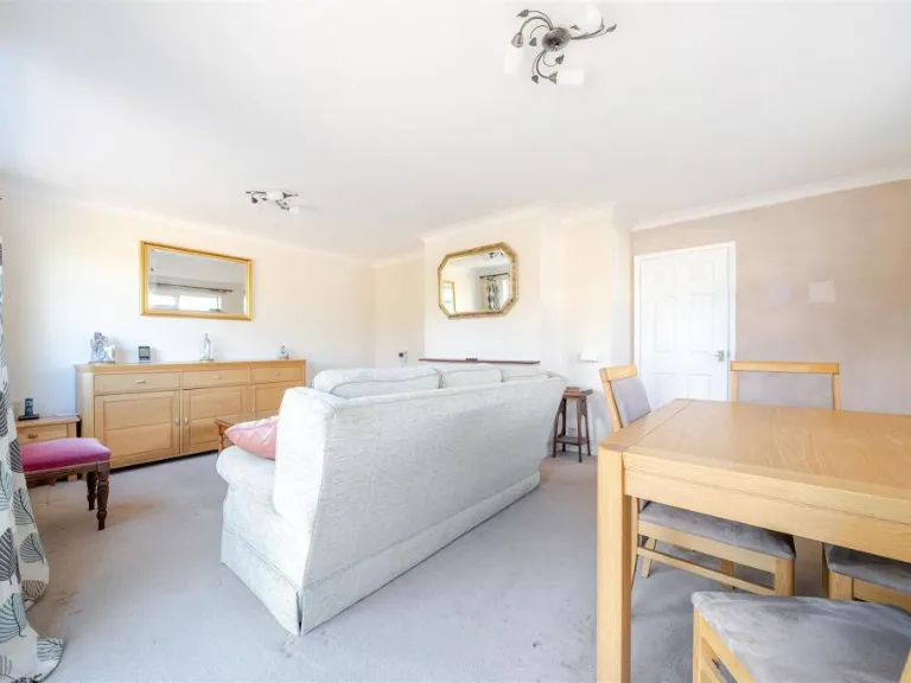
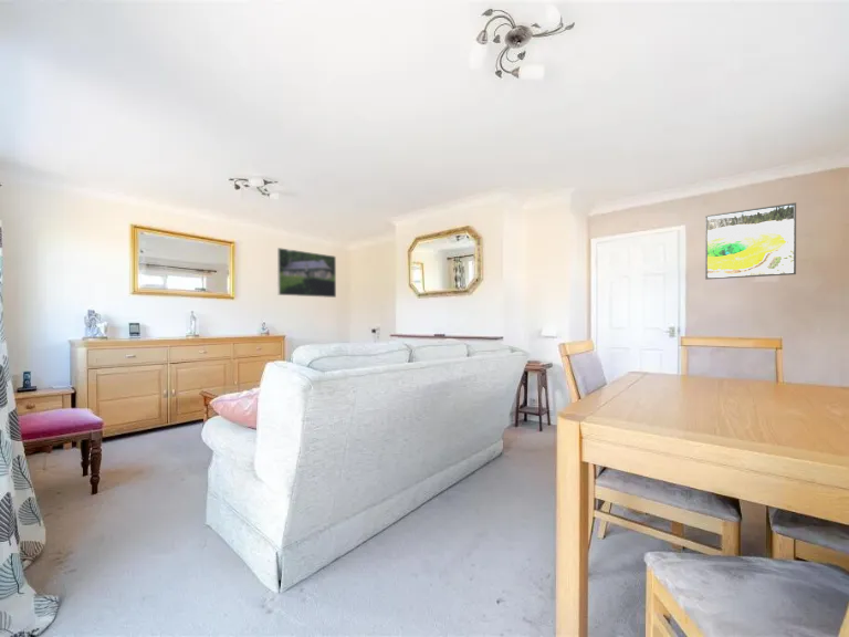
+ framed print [276,247,337,299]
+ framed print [704,201,797,281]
